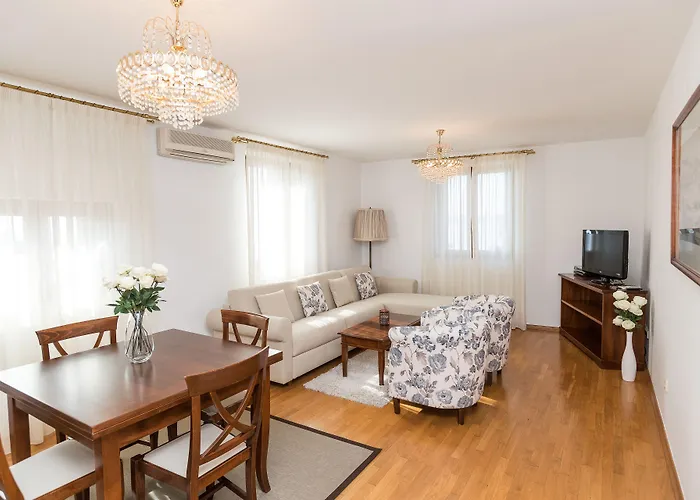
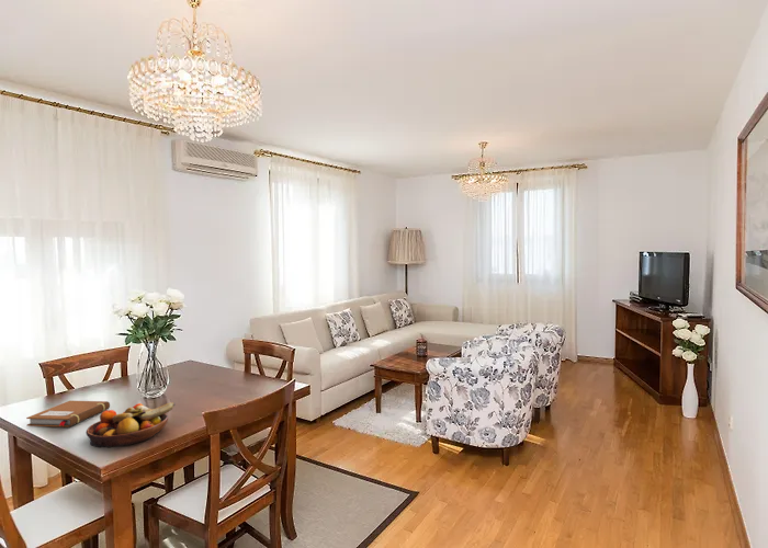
+ fruit bowl [86,401,177,448]
+ notebook [25,400,111,427]
